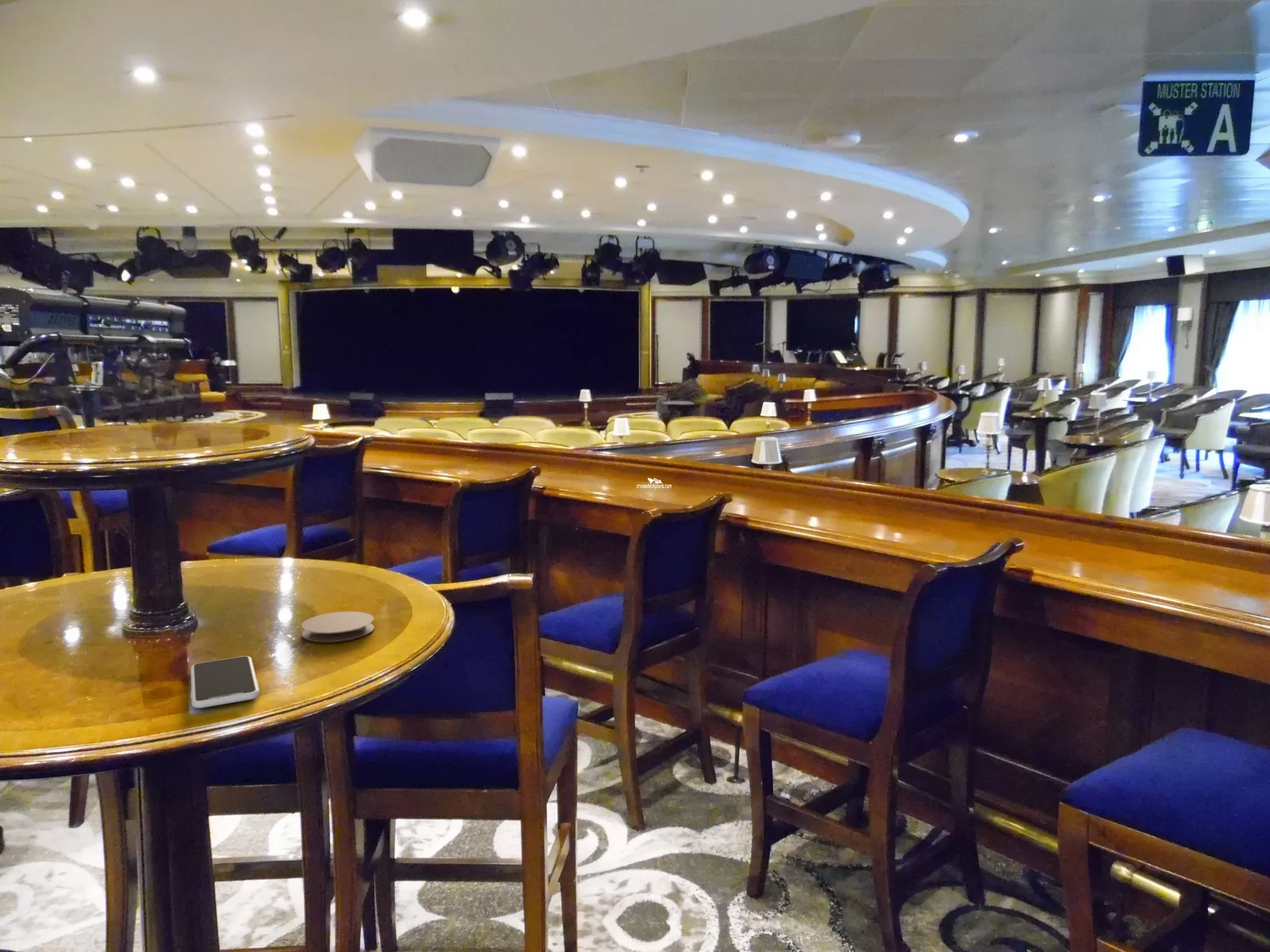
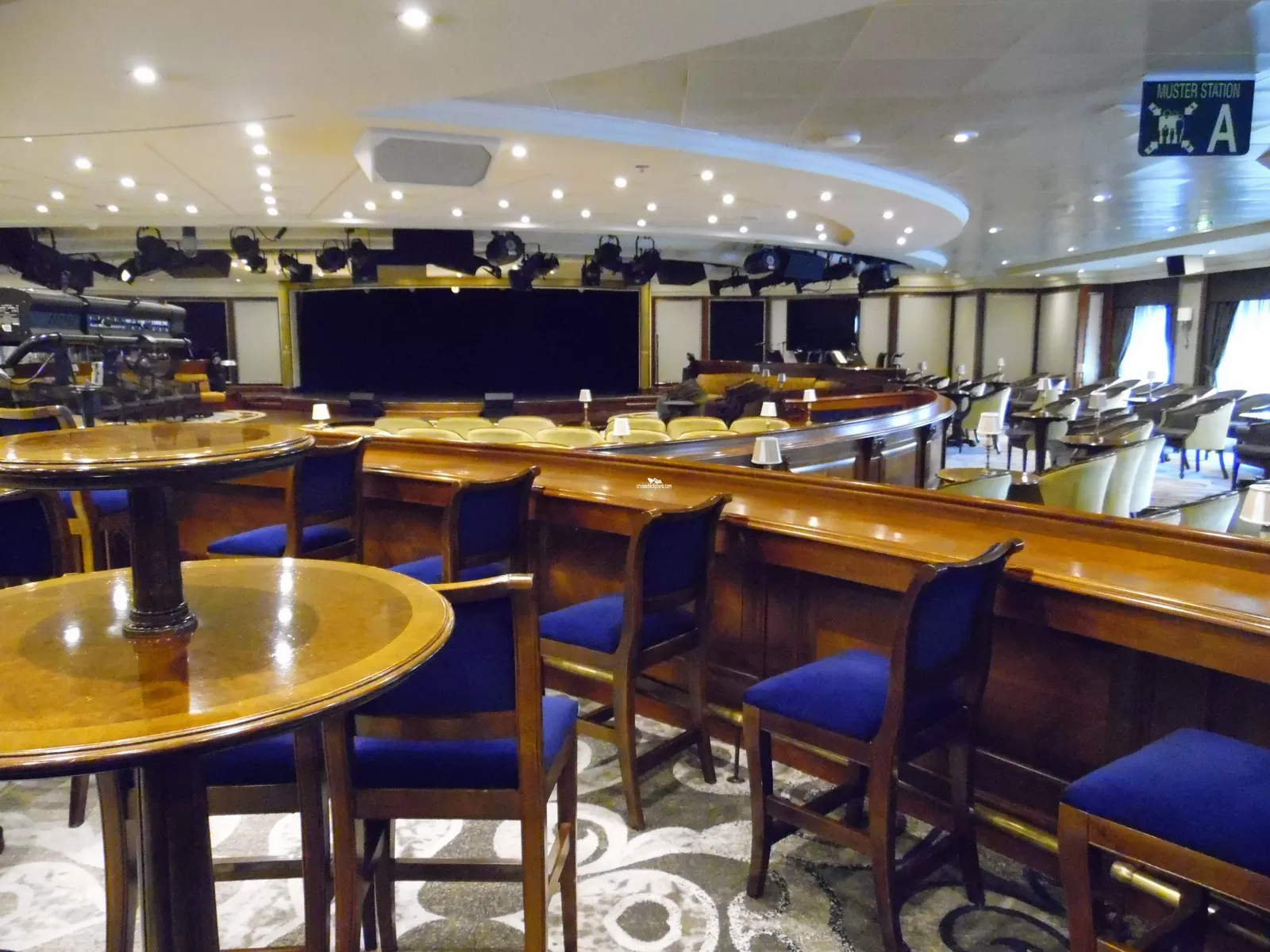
- smartphone [190,655,260,709]
- coaster [301,611,375,643]
